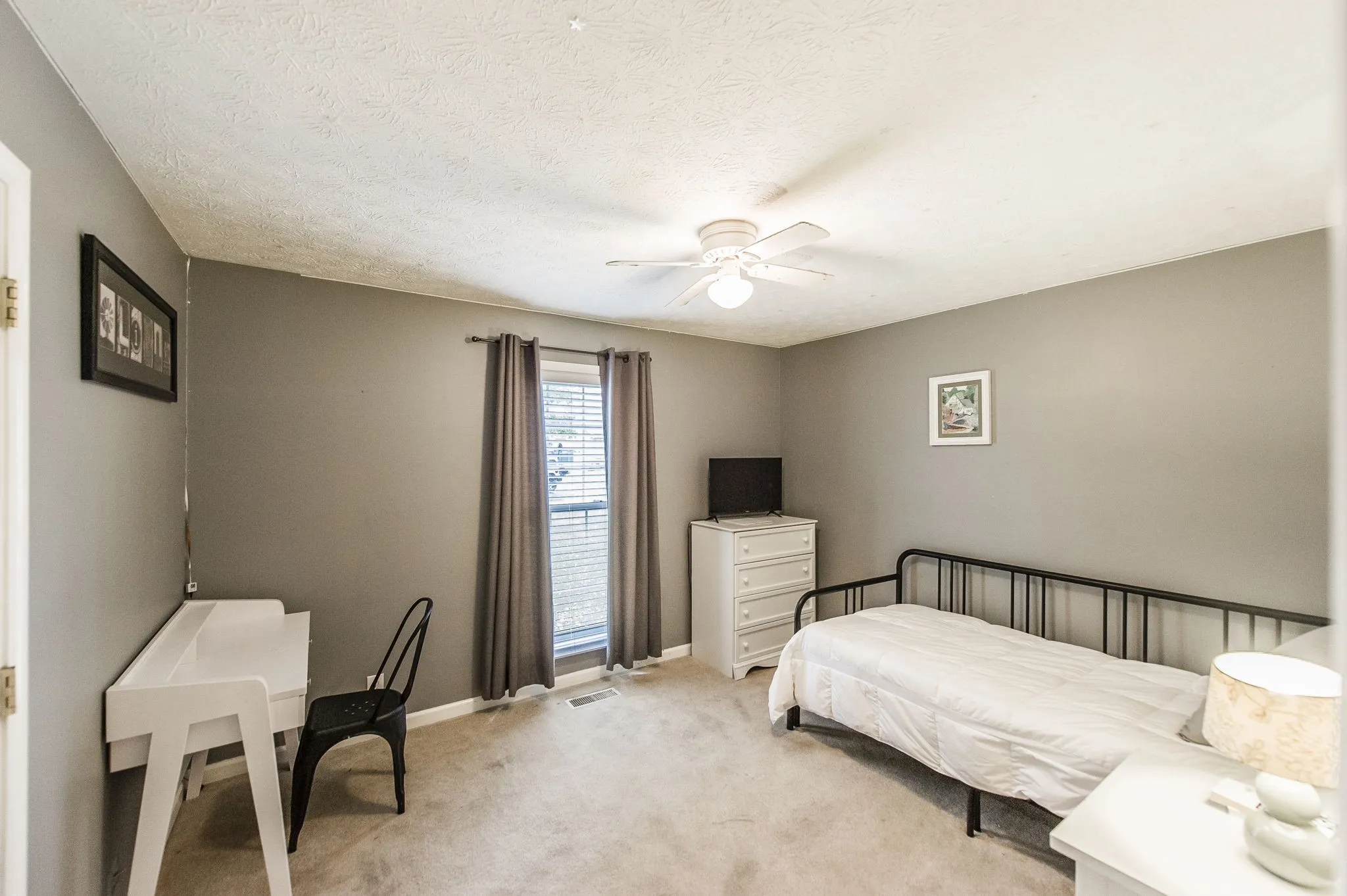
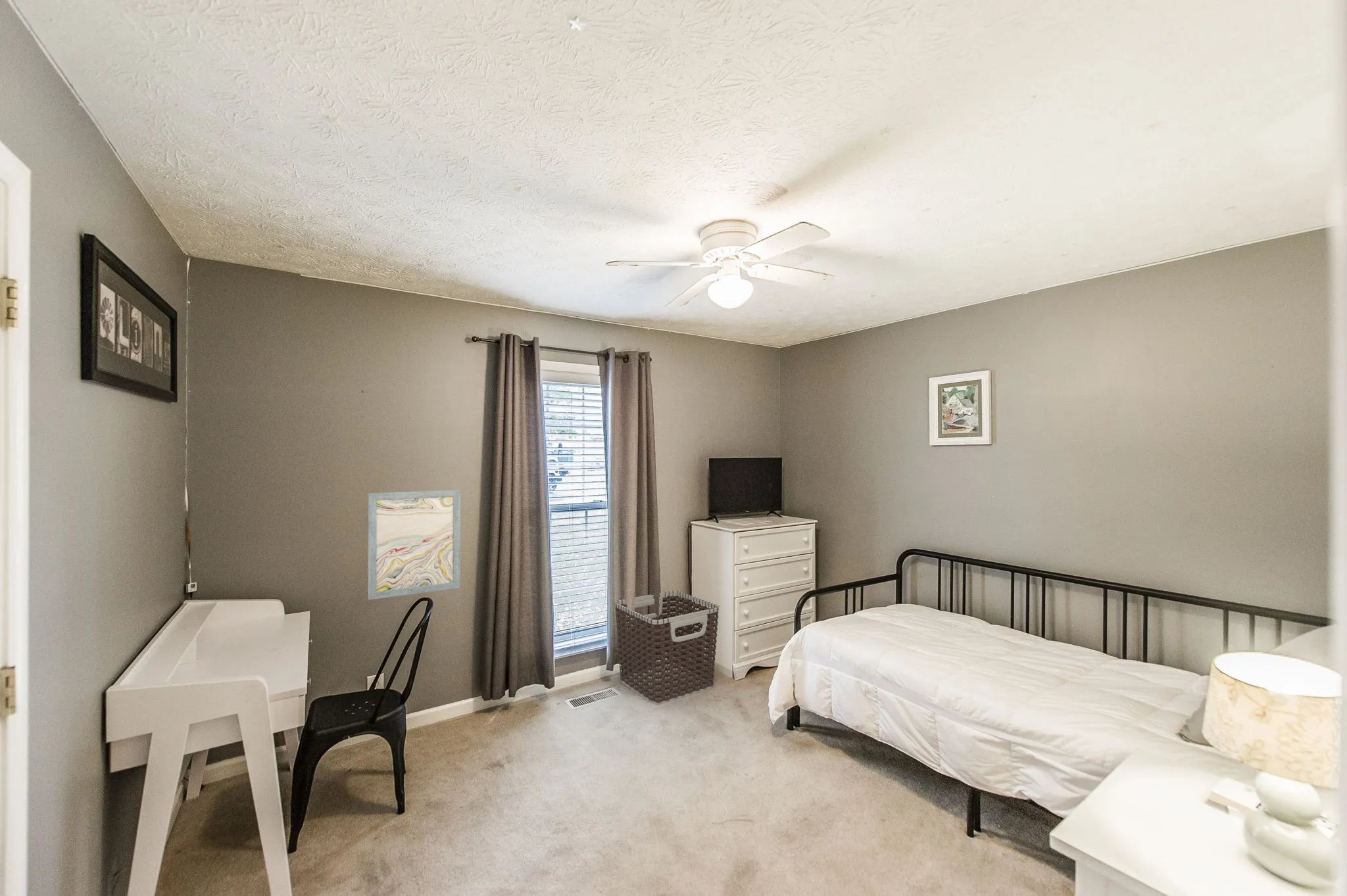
+ clothes hamper [614,590,720,705]
+ wall art [367,489,461,601]
